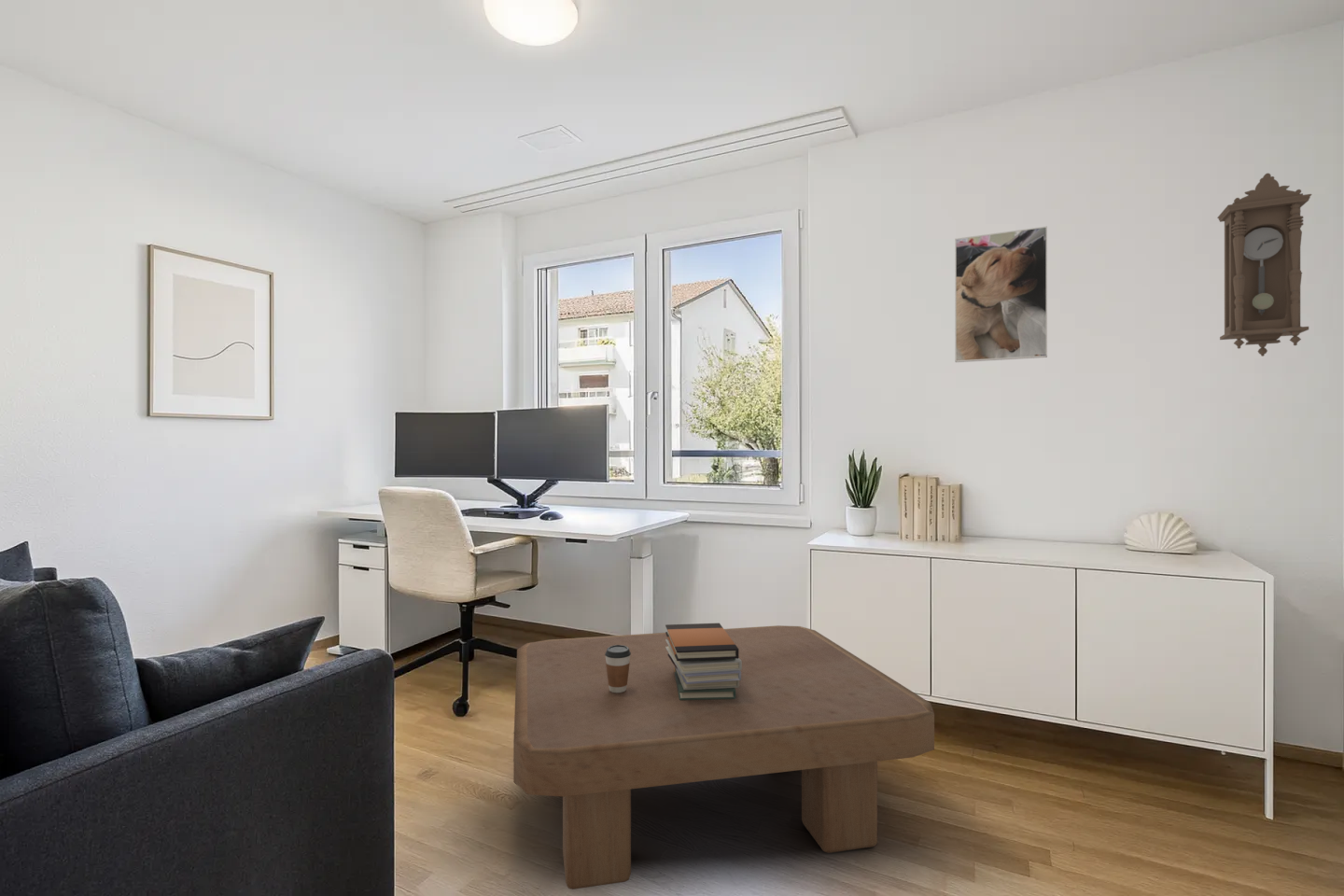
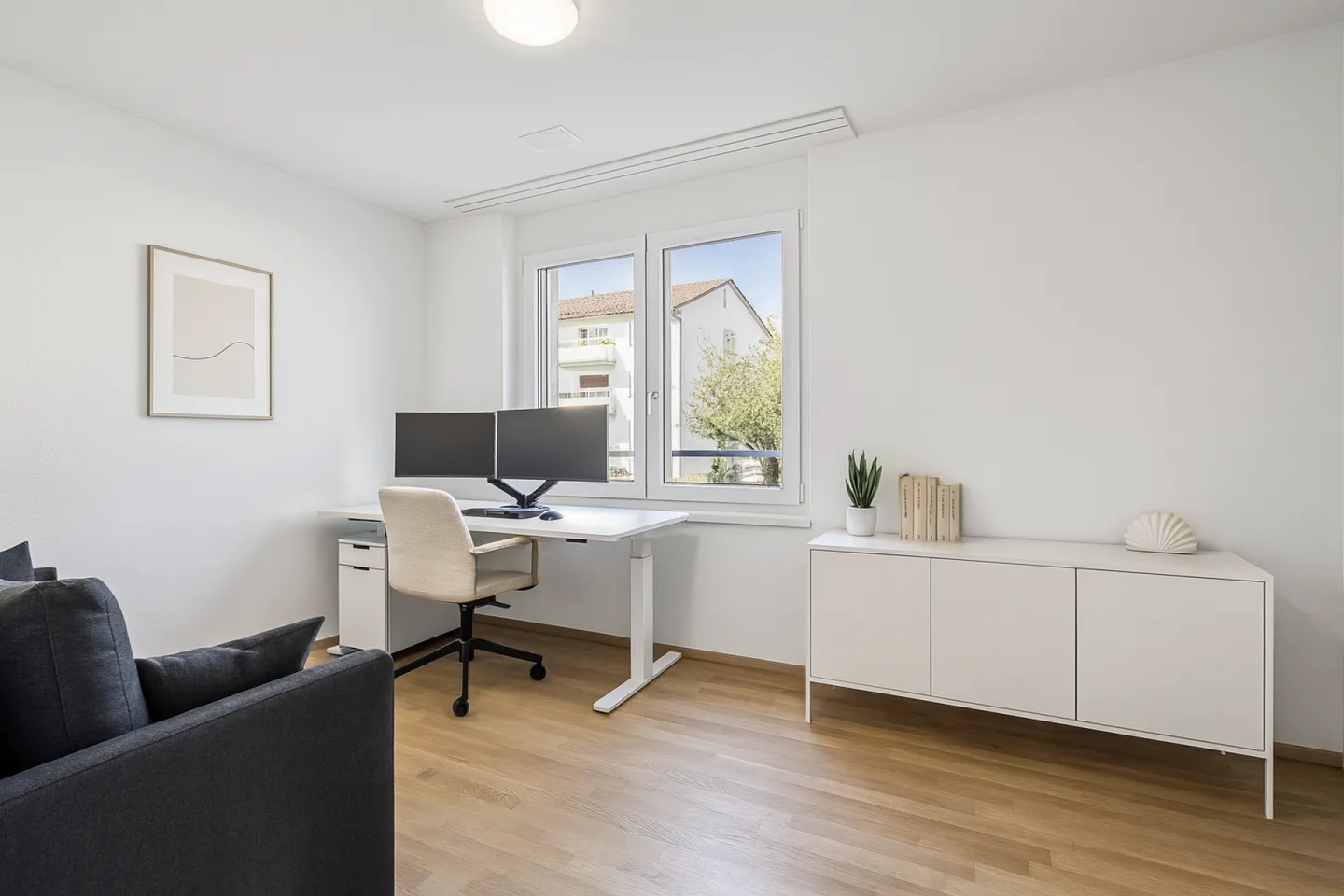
- pendulum clock [1216,173,1313,357]
- coffee table [512,624,935,890]
- coffee cup [605,645,631,693]
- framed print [954,226,1048,363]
- book stack [665,623,742,700]
